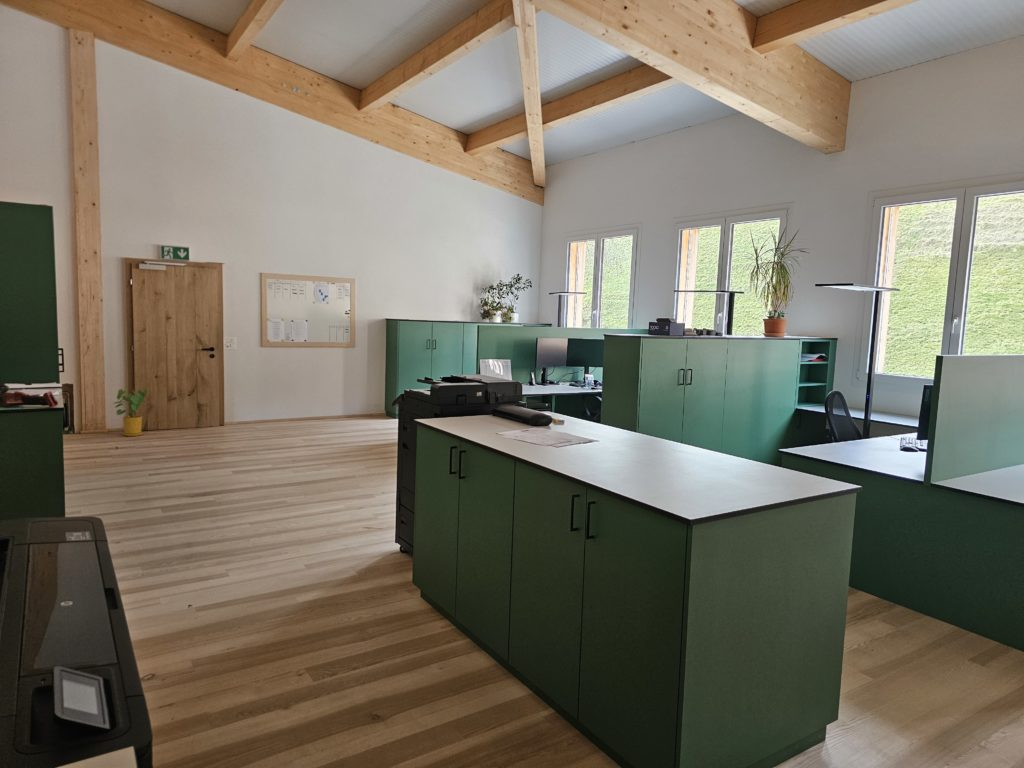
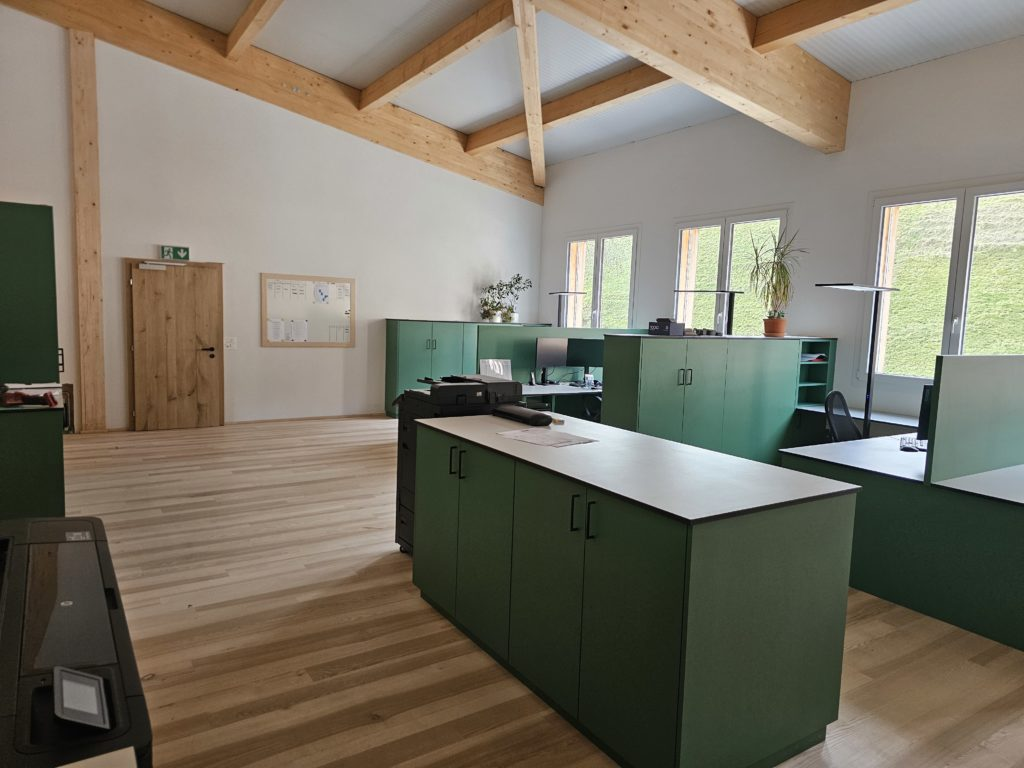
- house plant [112,388,151,437]
